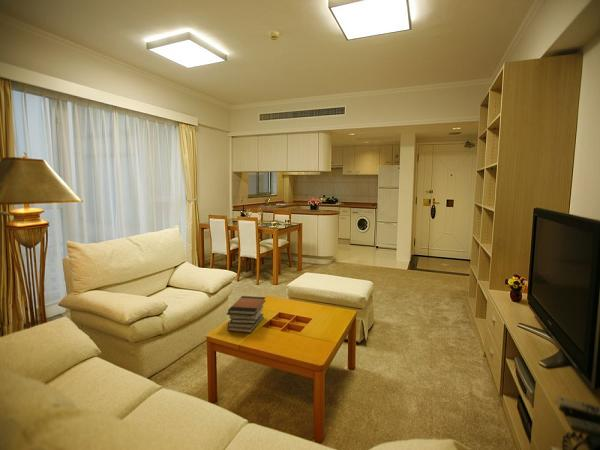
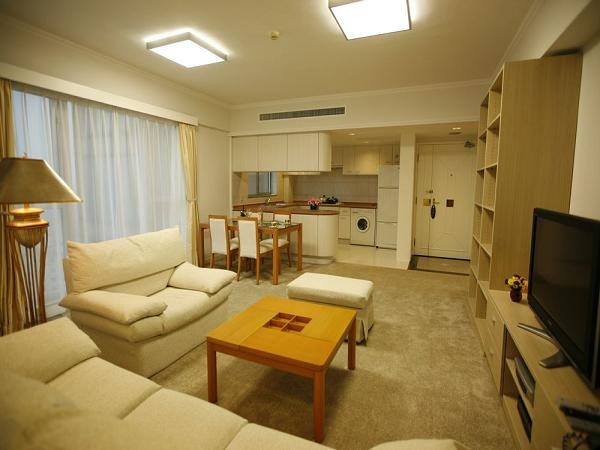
- book stack [226,295,267,334]
